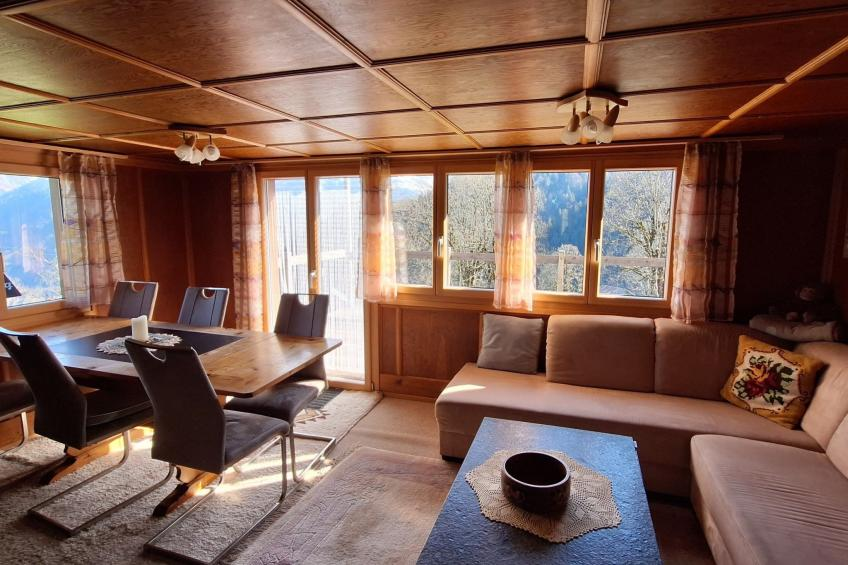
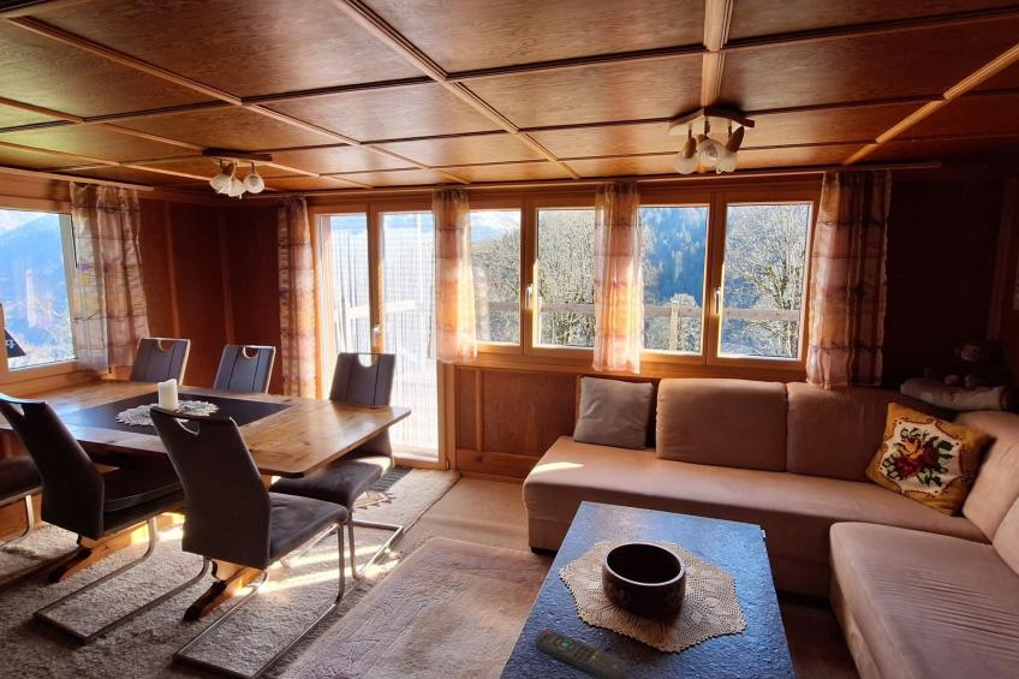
+ remote control [535,629,628,679]
